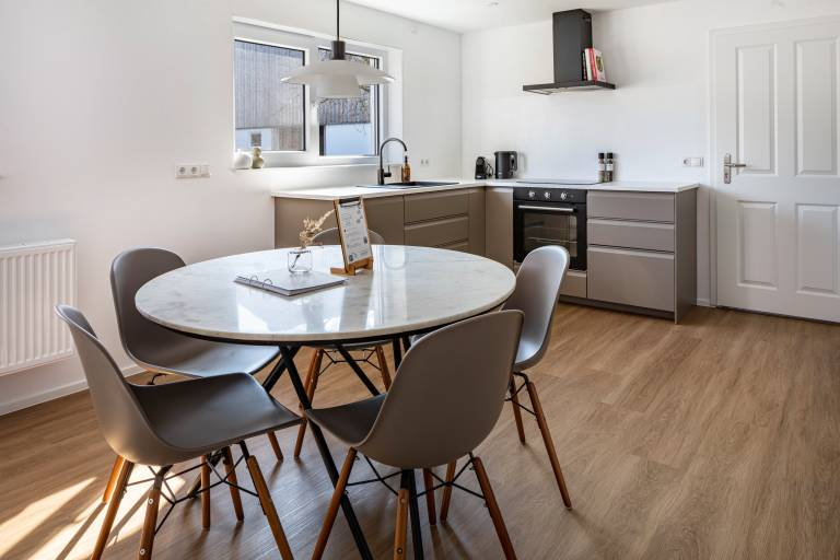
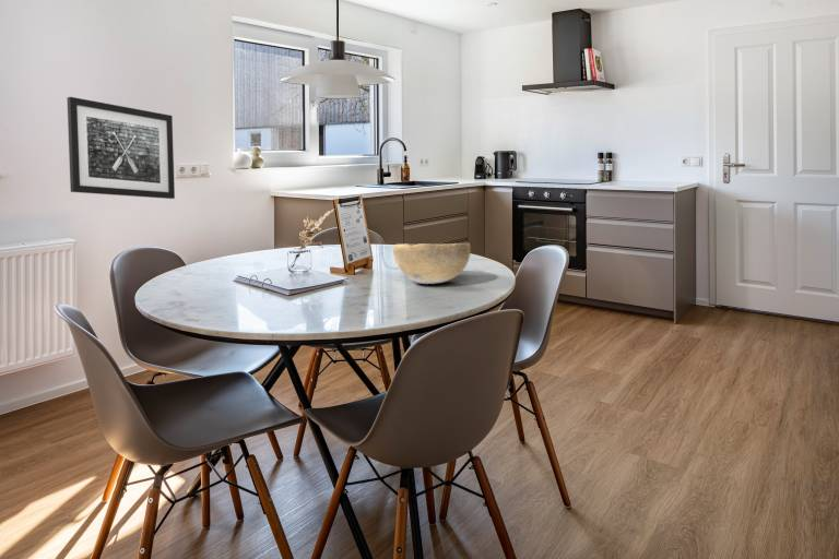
+ wall art [66,96,176,200]
+ decorative bowl [392,242,472,285]
